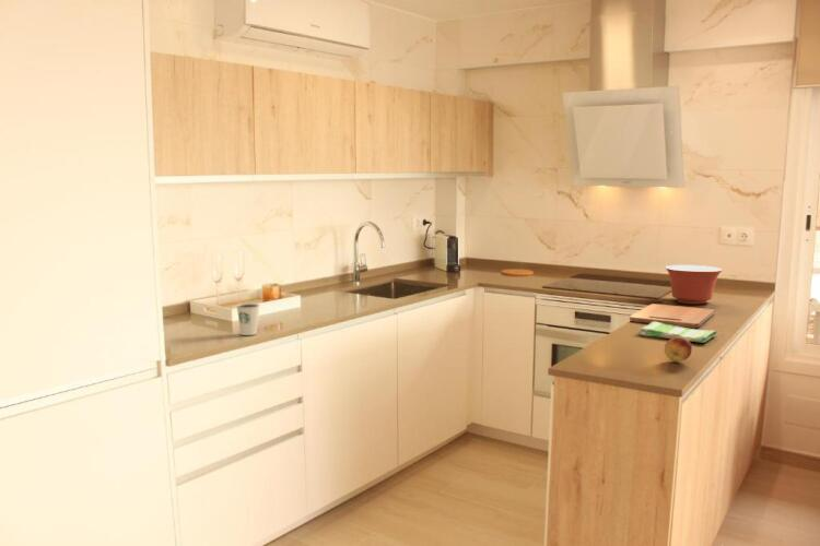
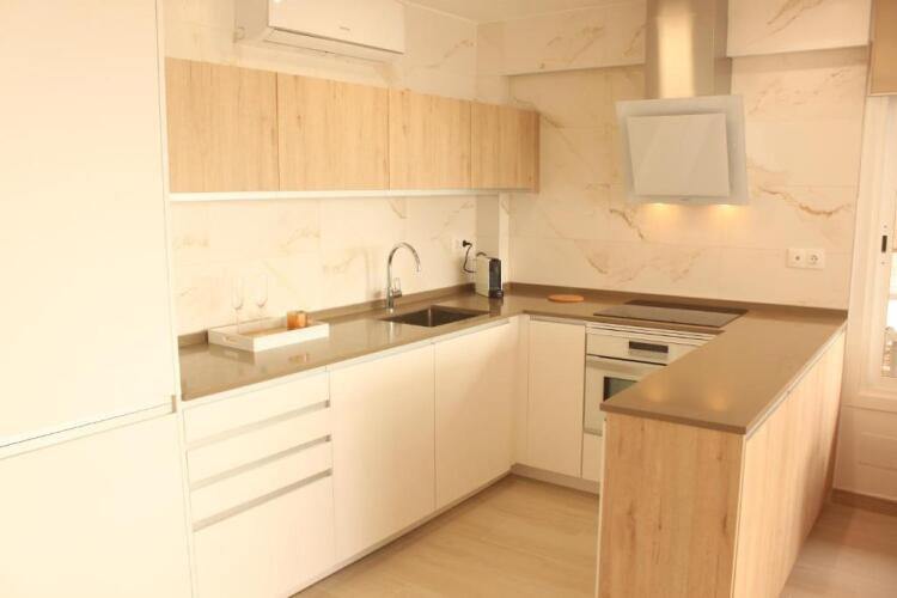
- cutting board [629,302,715,329]
- fruit [664,336,693,363]
- dish towel [639,322,717,344]
- mixing bowl [664,264,724,305]
- dixie cup [235,302,260,336]
